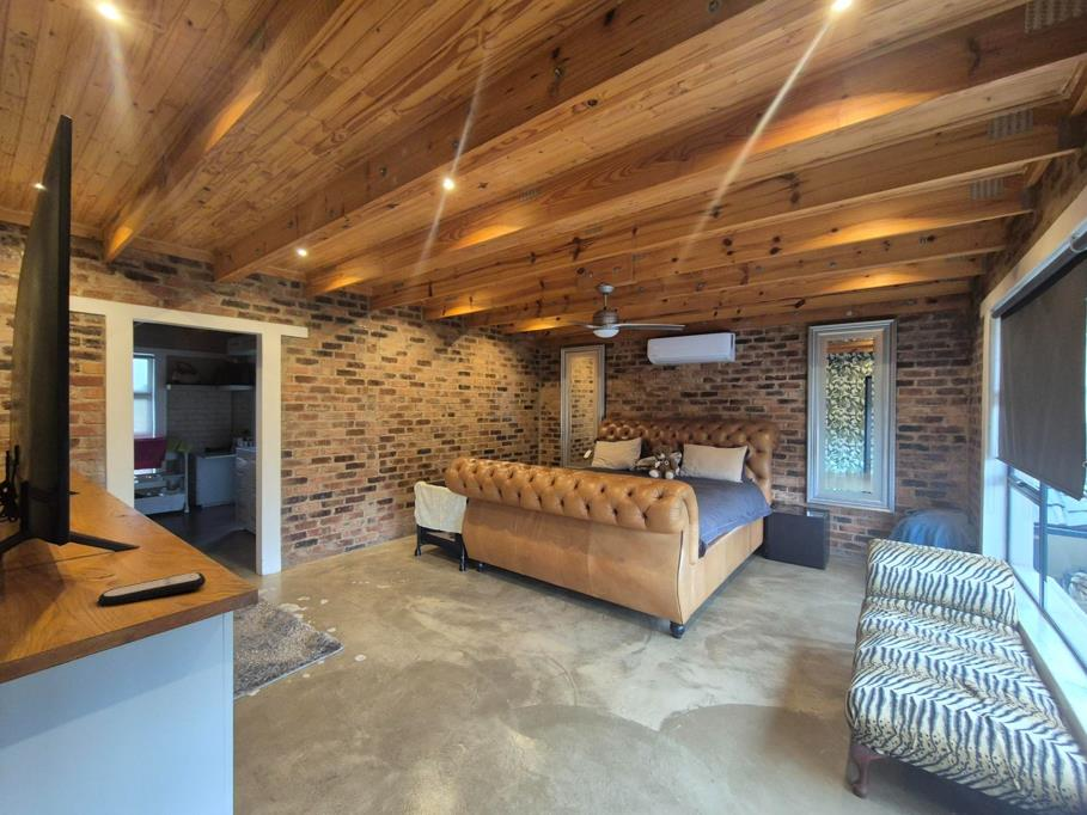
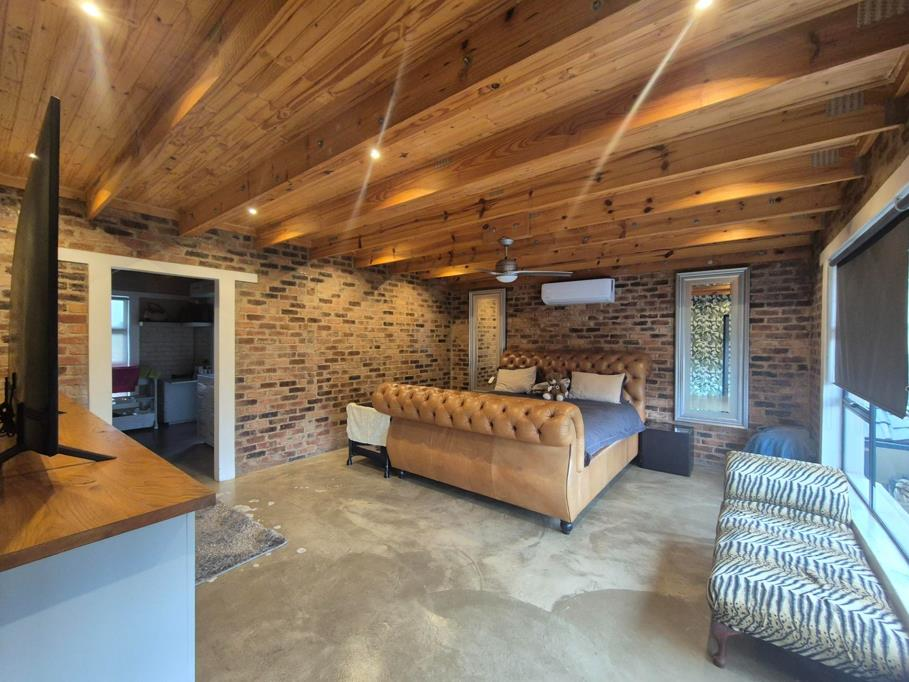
- remote control [97,571,207,607]
